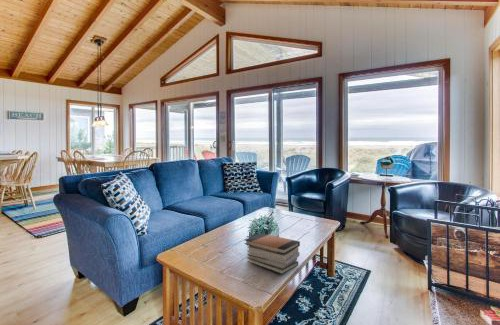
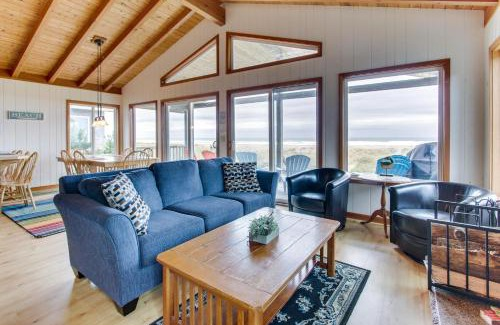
- book stack [244,232,301,275]
